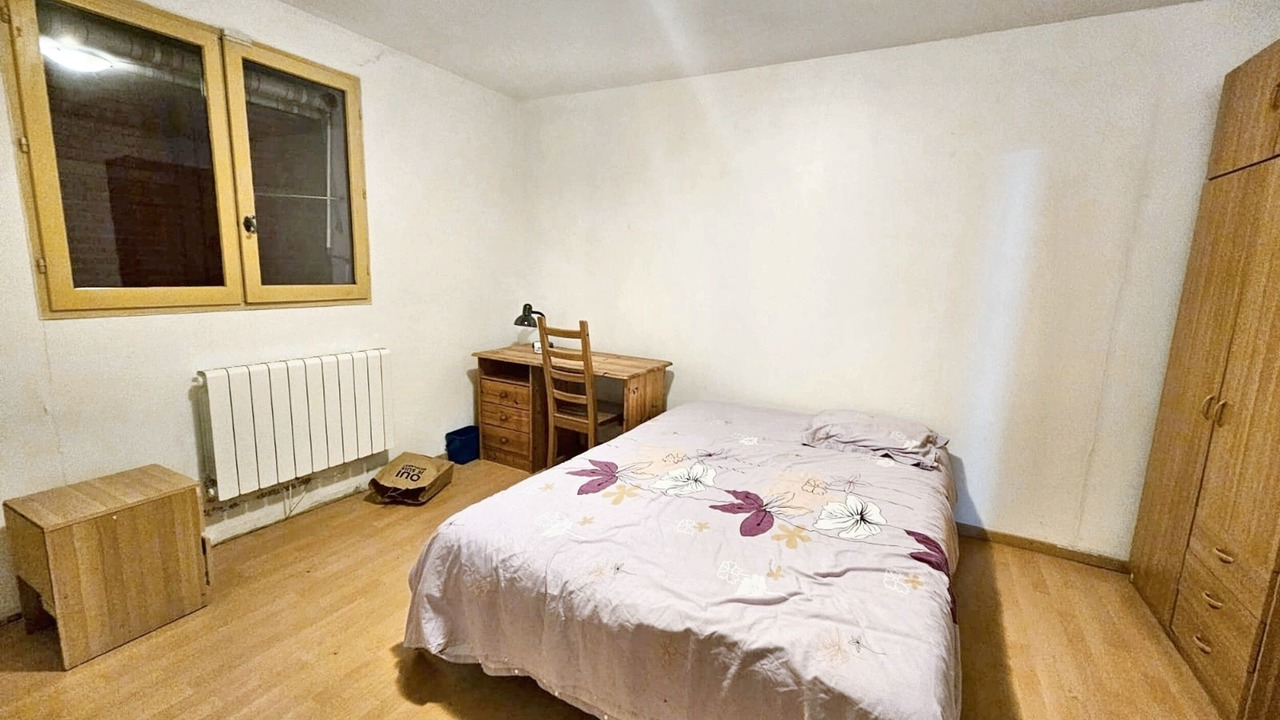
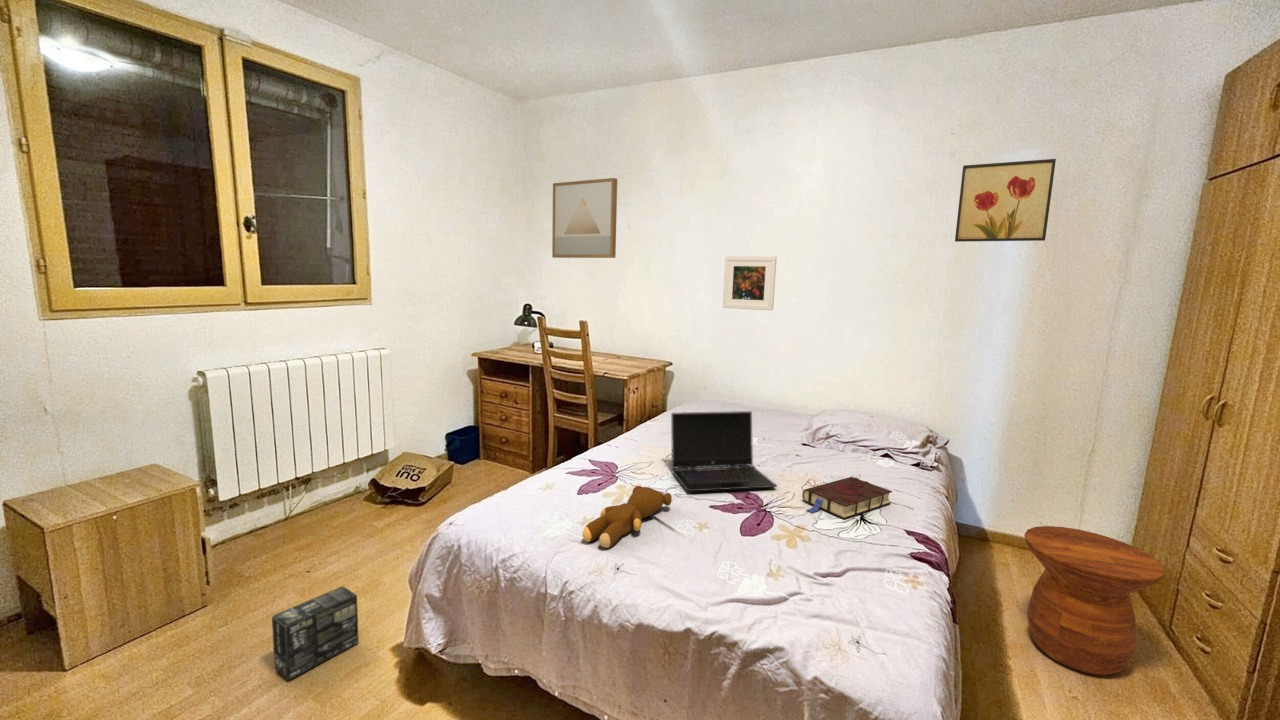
+ laptop computer [670,410,778,493]
+ box [271,585,360,681]
+ wall art [954,158,1057,243]
+ wall art [551,177,618,259]
+ book [801,476,893,520]
+ side table [1023,525,1166,676]
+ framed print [722,256,778,311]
+ teddy bear [582,485,673,549]
